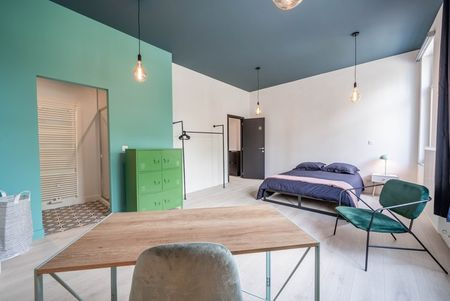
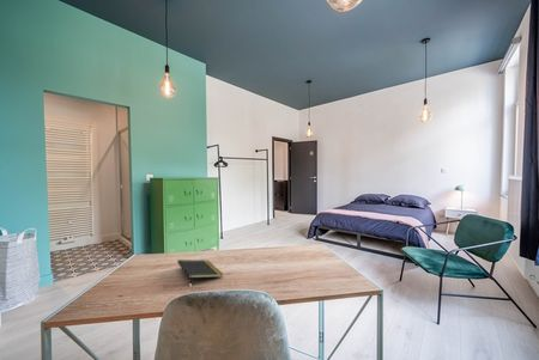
+ notepad [176,258,224,282]
